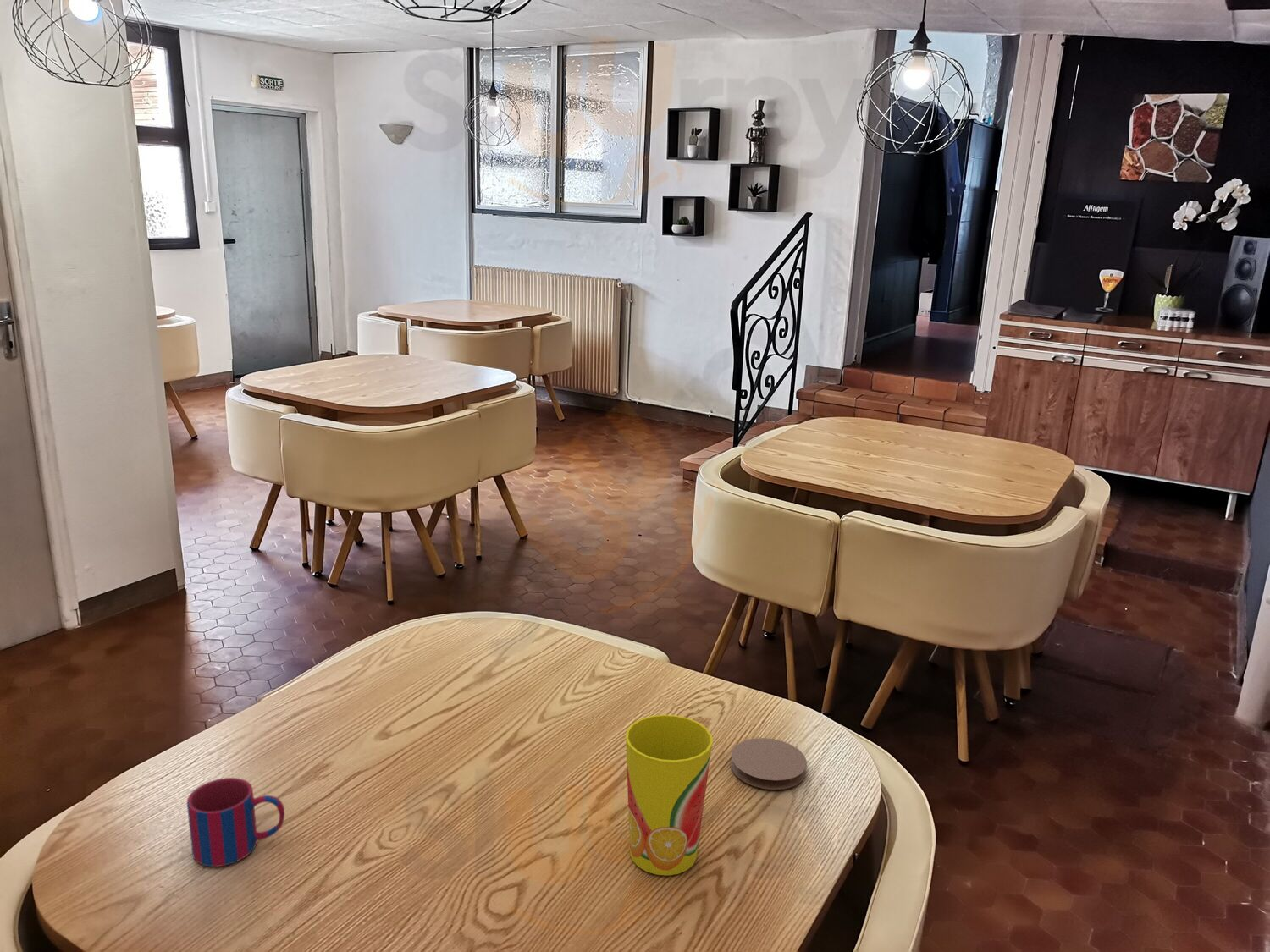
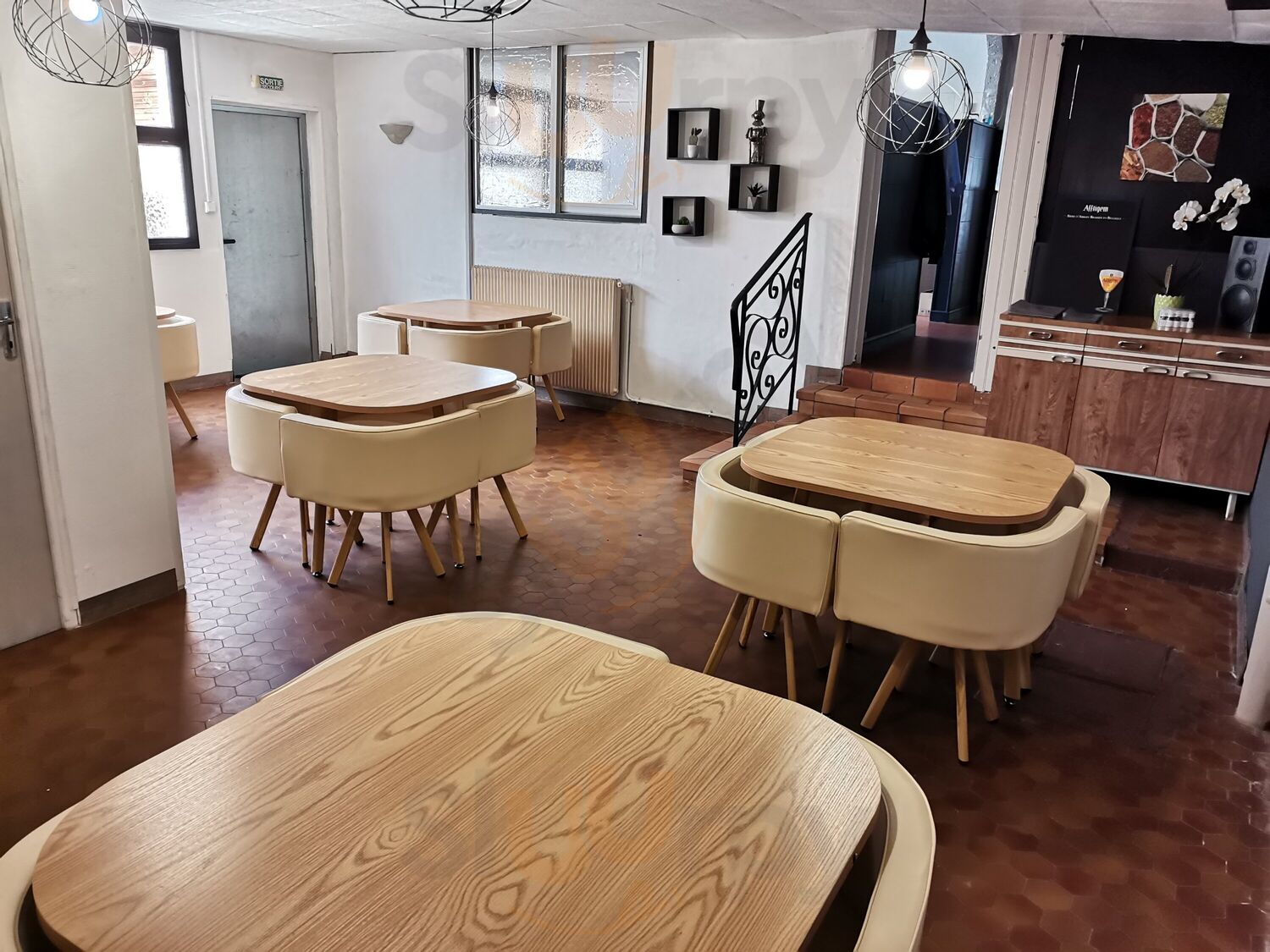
- coaster [730,737,808,790]
- cup [625,713,714,876]
- mug [186,777,285,867]
